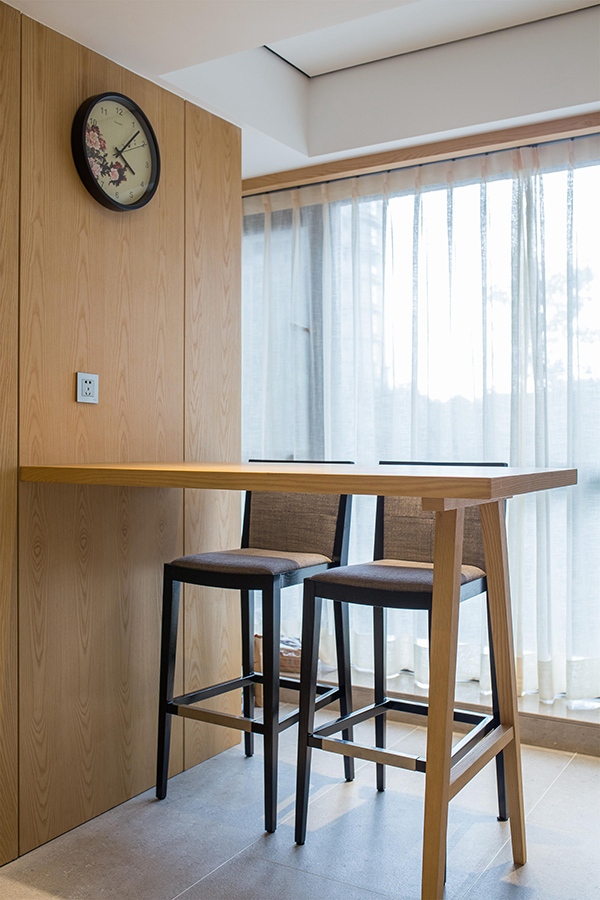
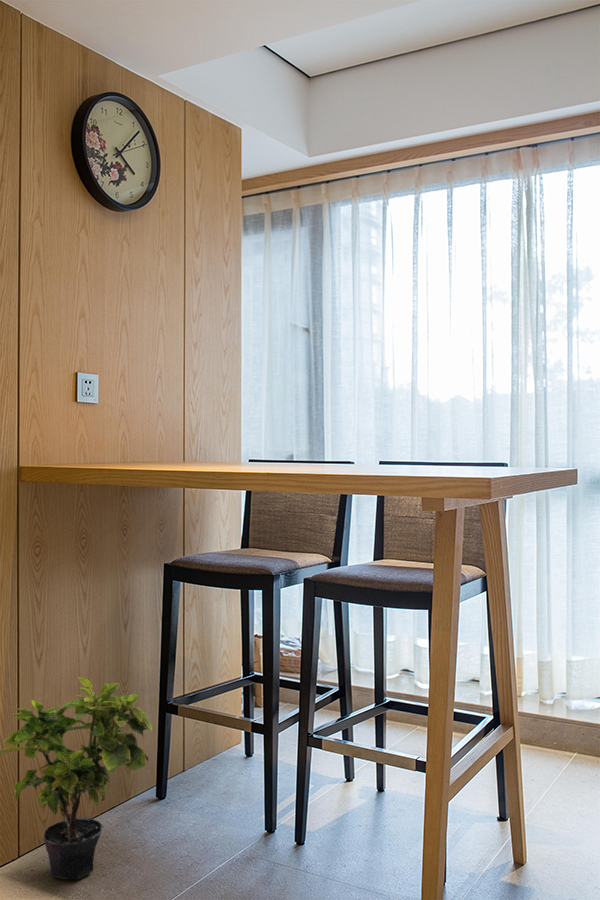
+ potted plant [0,676,153,881]
